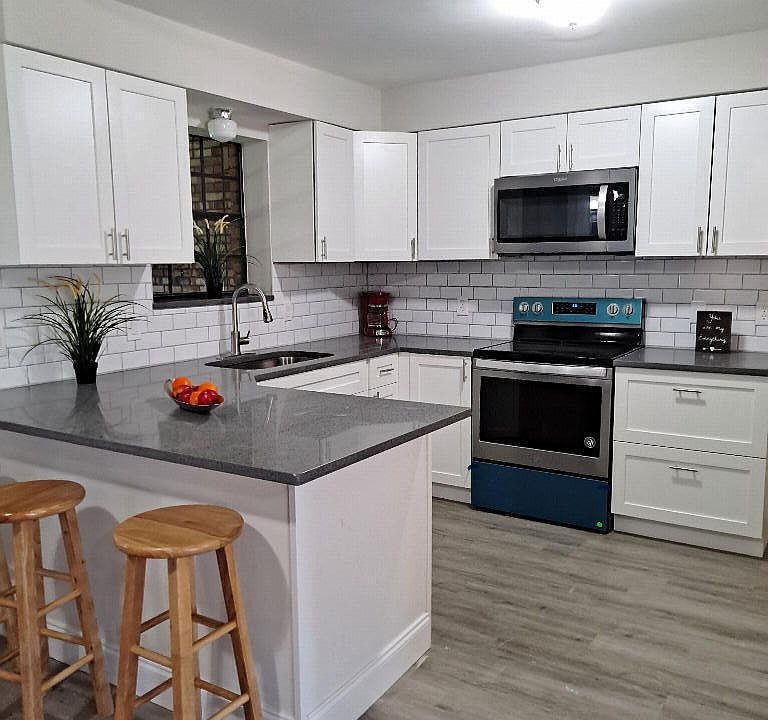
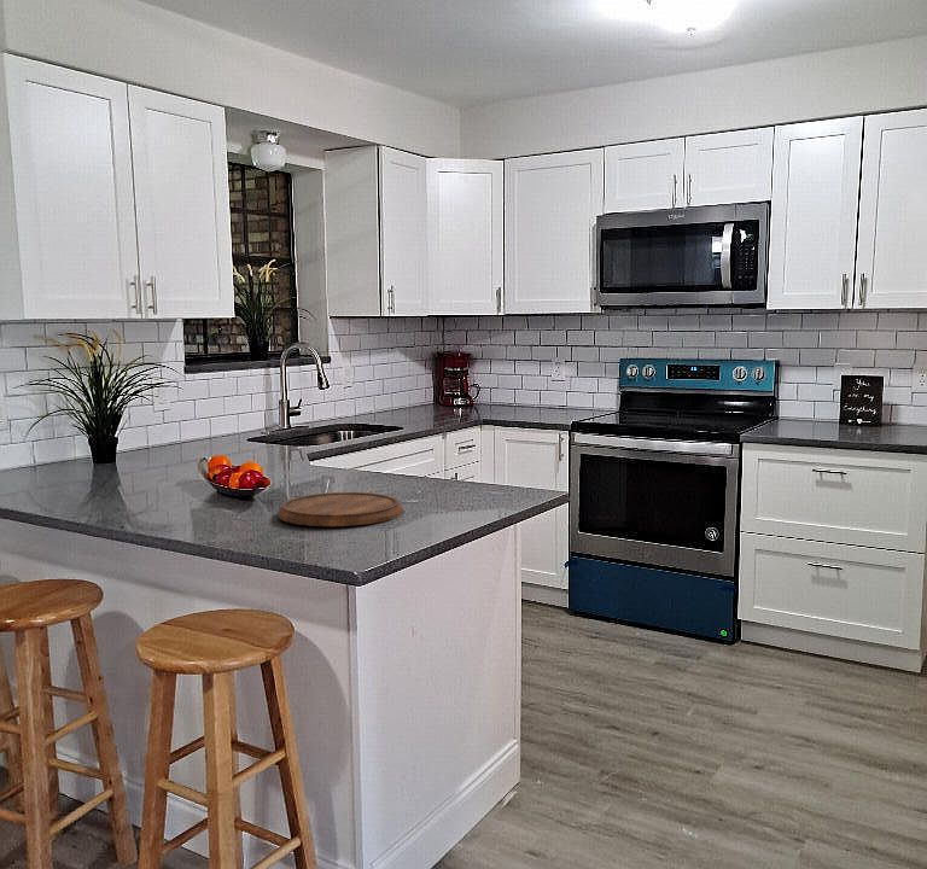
+ cutting board [276,491,404,527]
